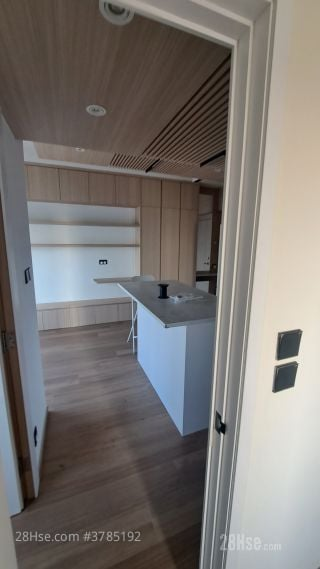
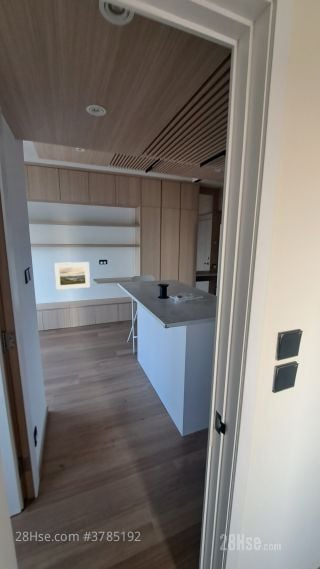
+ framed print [53,261,91,291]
